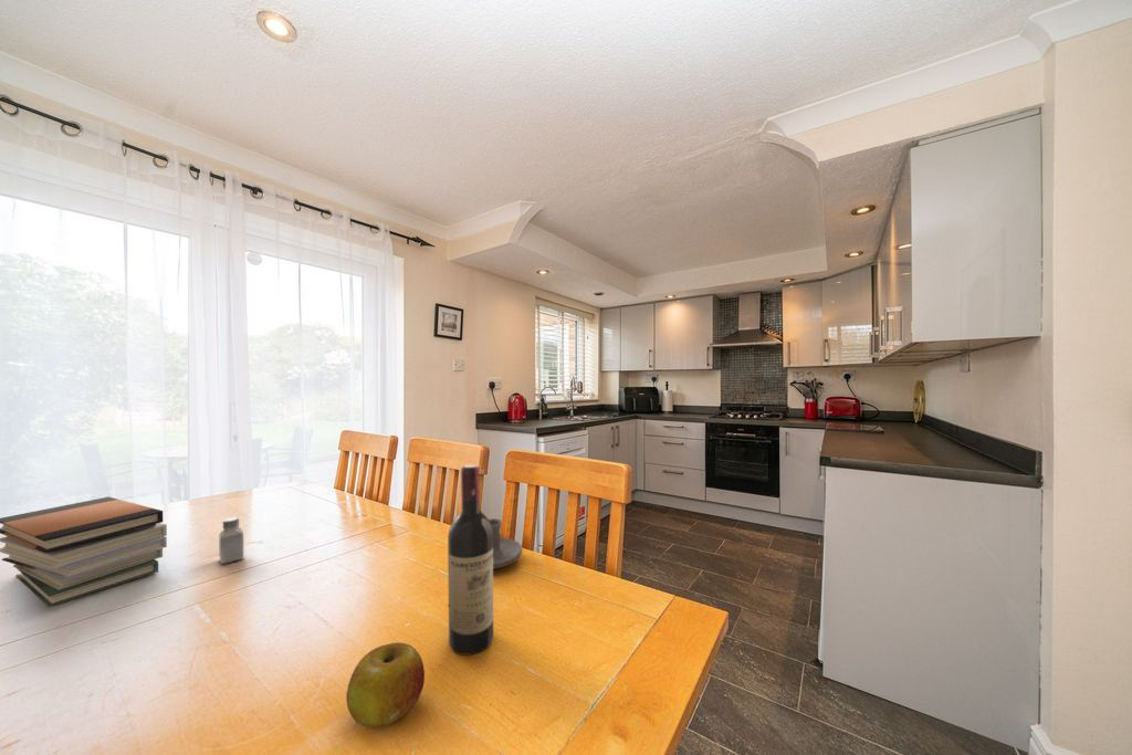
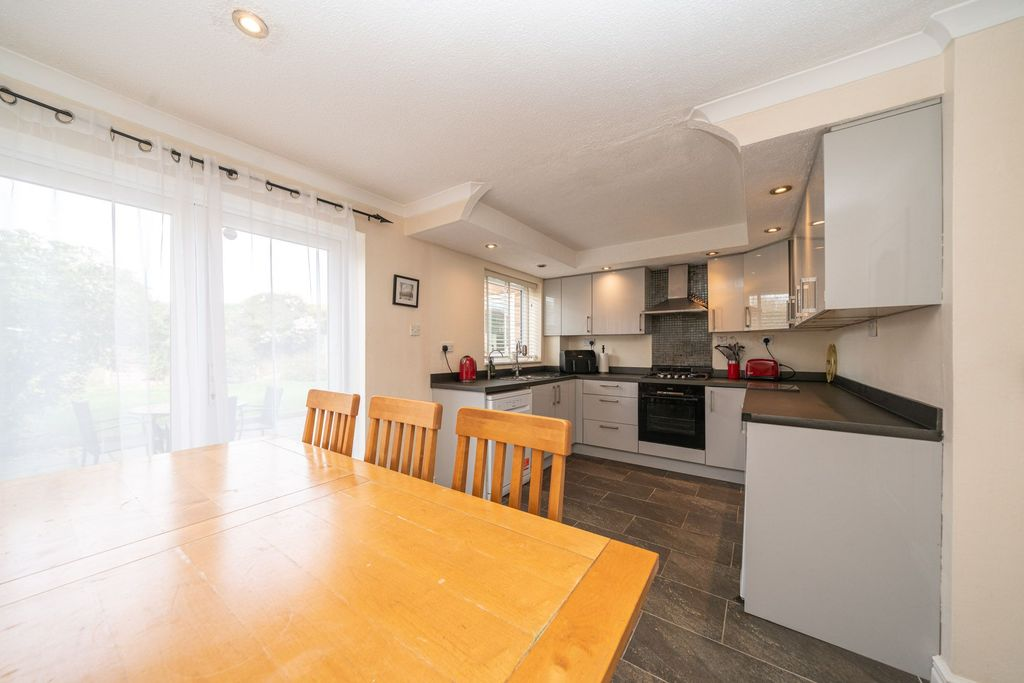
- wine bottle [447,463,494,657]
- book stack [0,495,168,608]
- candle holder [489,517,523,569]
- saltshaker [218,516,244,565]
- fruit [345,641,426,728]
